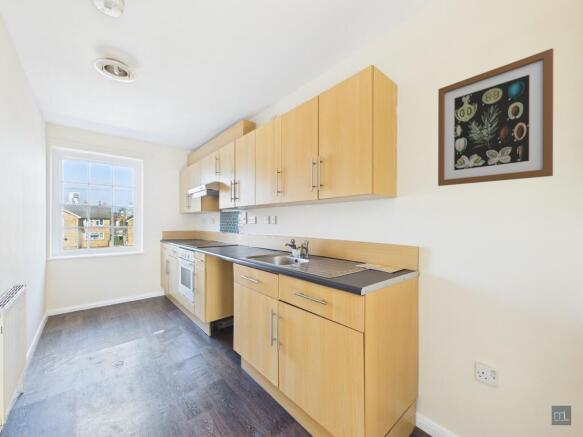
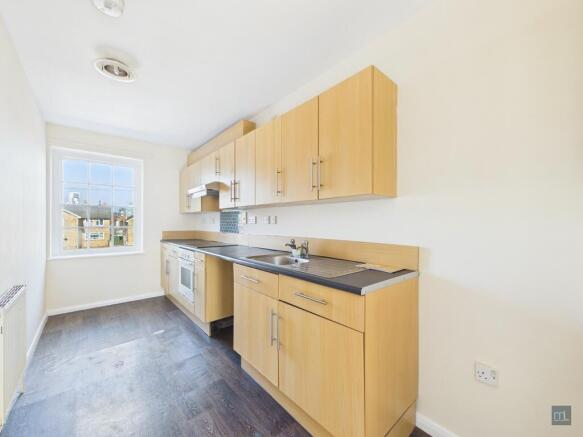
- wall art [437,47,554,187]
